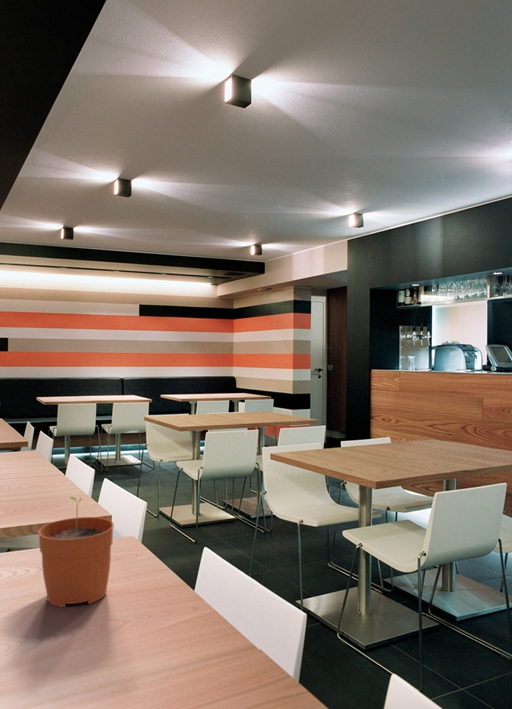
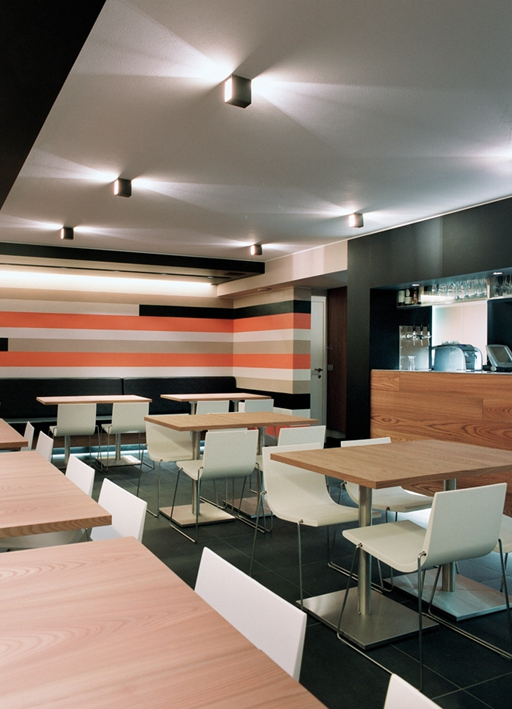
- plant pot [37,496,115,608]
